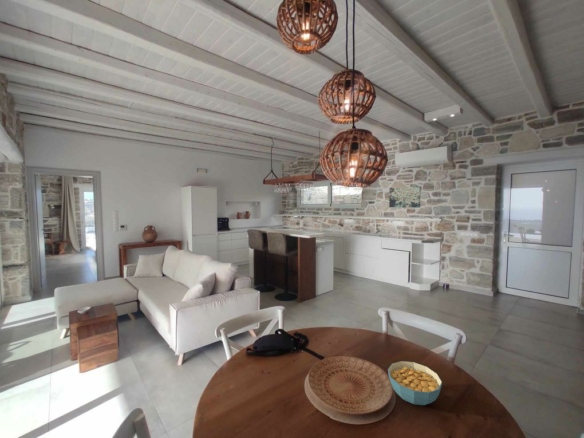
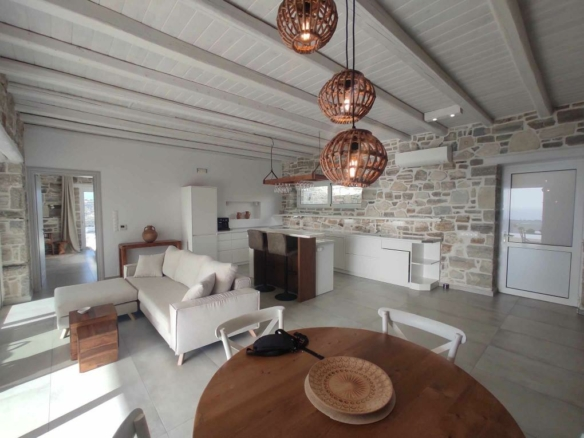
- wall art [388,185,422,209]
- cereal bowl [387,360,443,406]
